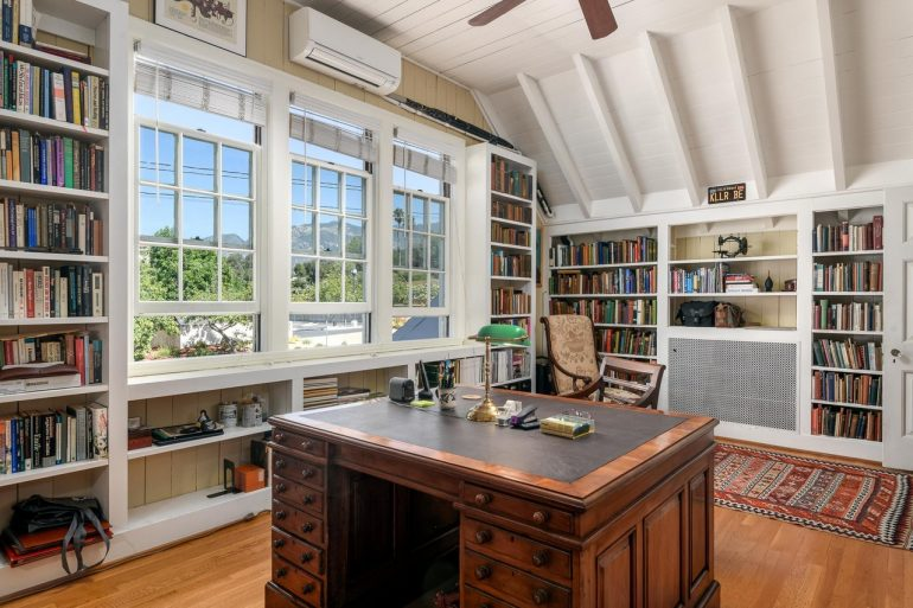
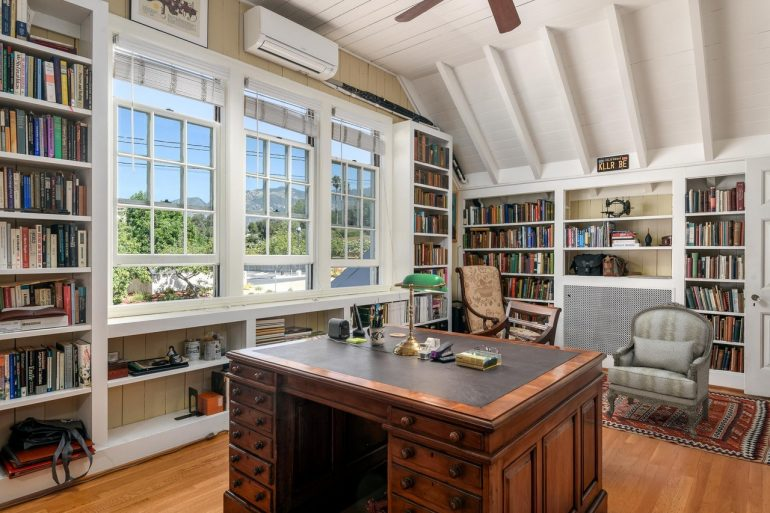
+ armchair [605,301,715,440]
